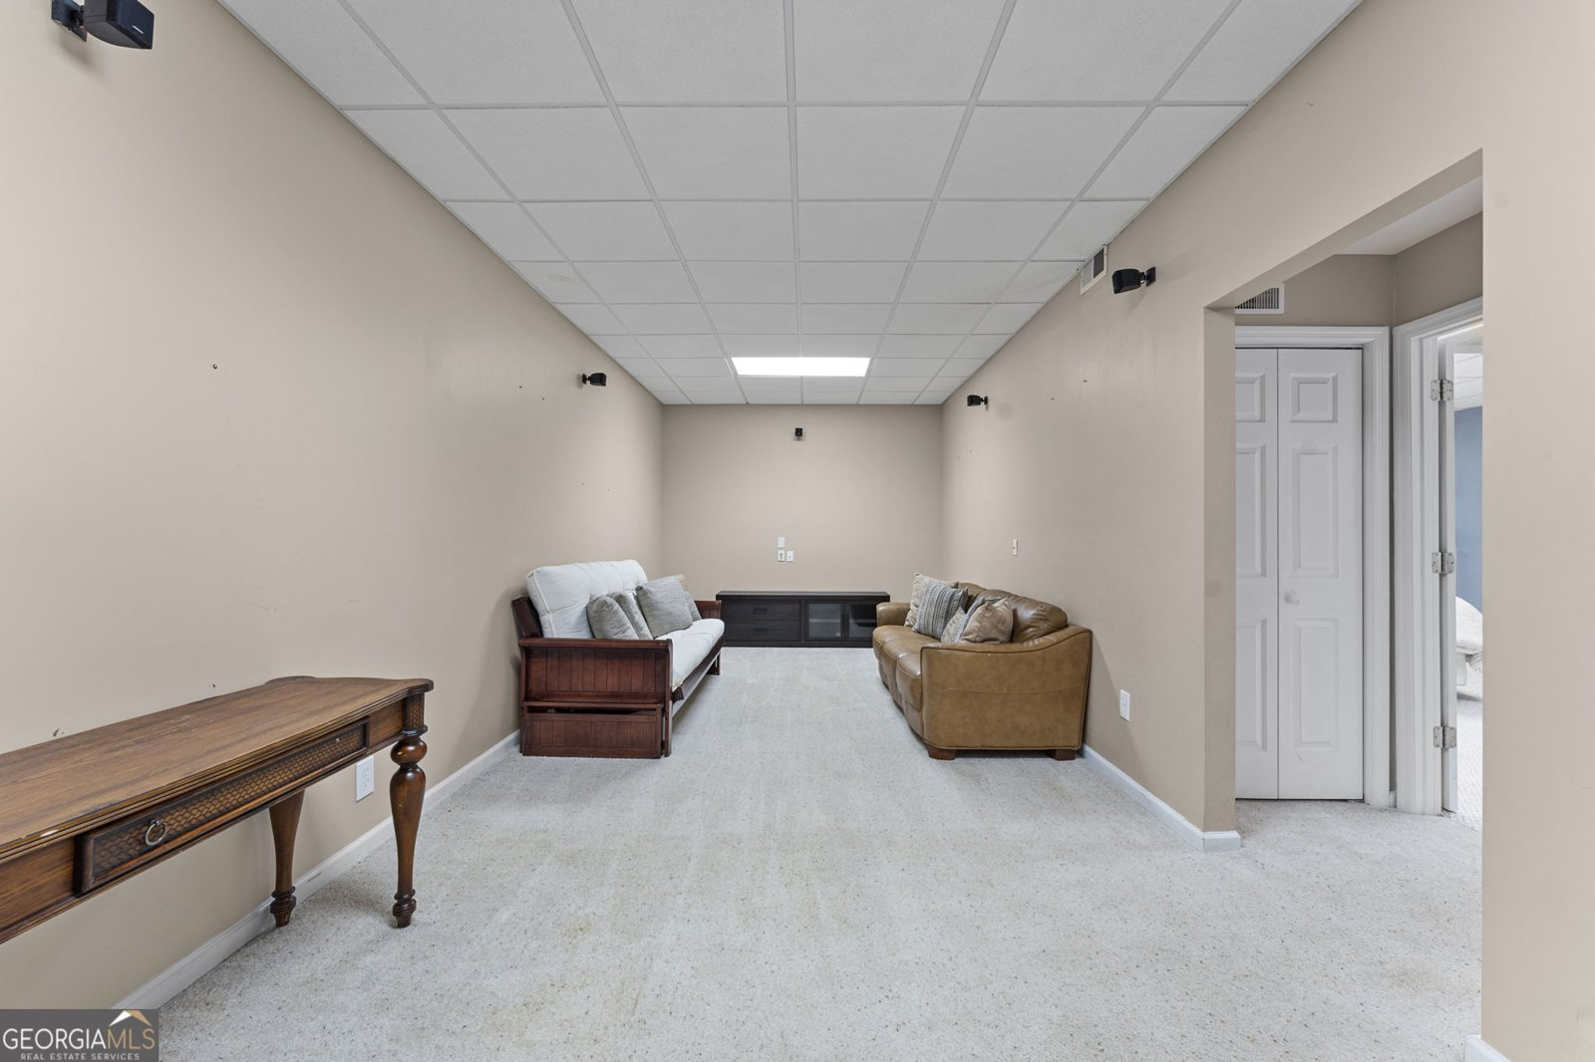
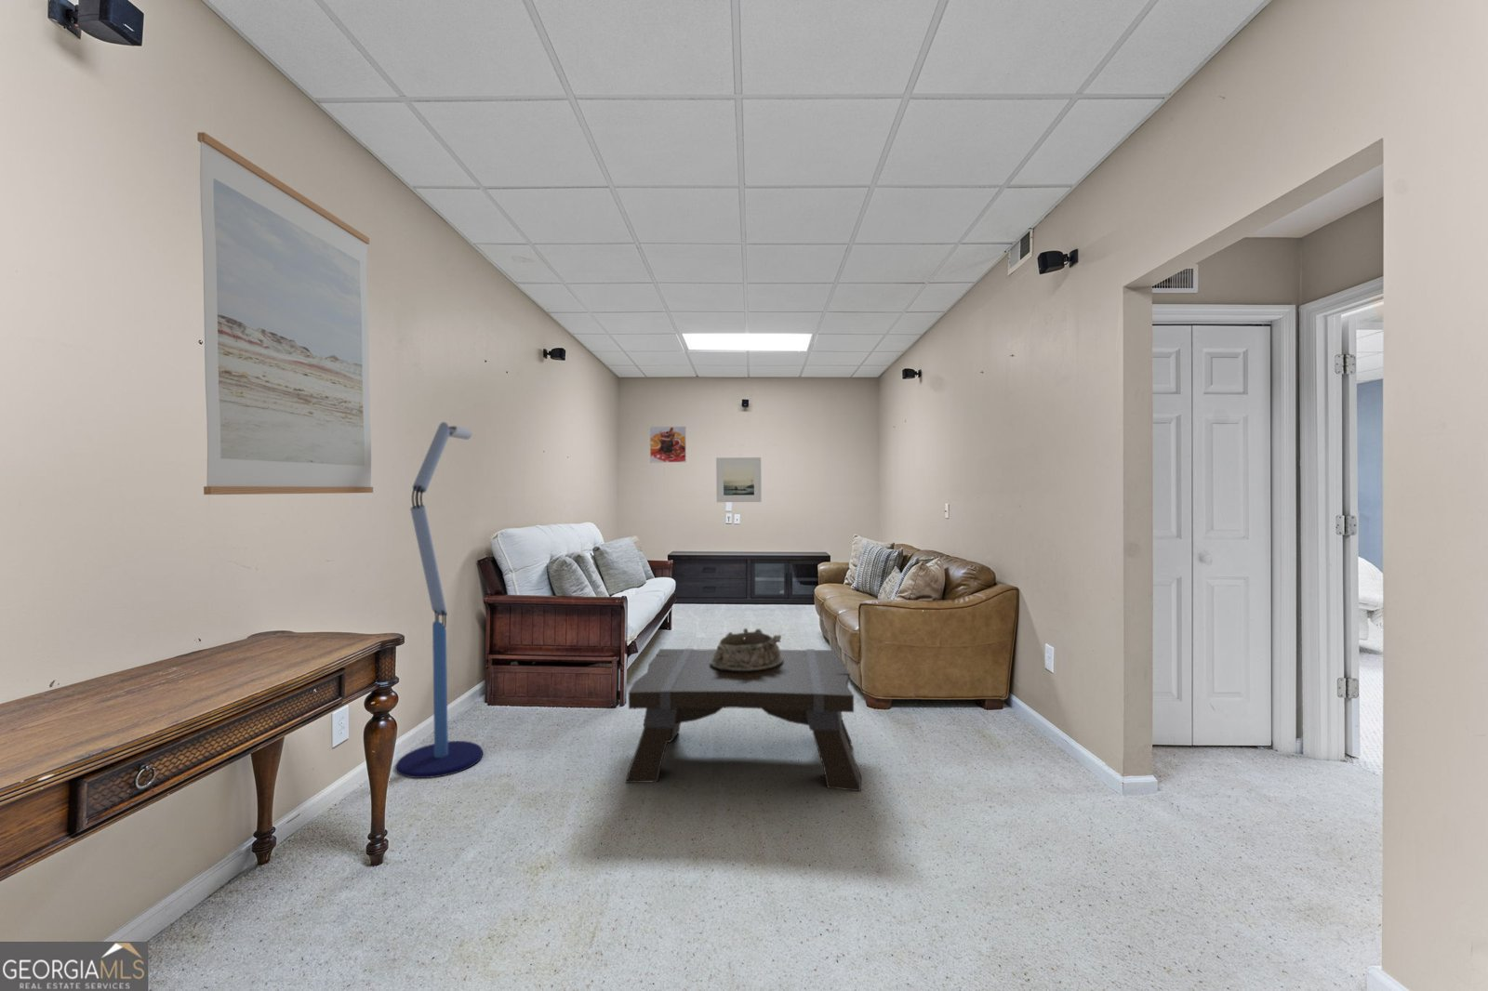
+ wall art [196,132,374,496]
+ coffee table [625,648,862,792]
+ floor lamp [394,421,483,779]
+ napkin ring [709,627,783,672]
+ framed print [649,426,687,463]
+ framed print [715,457,762,503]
